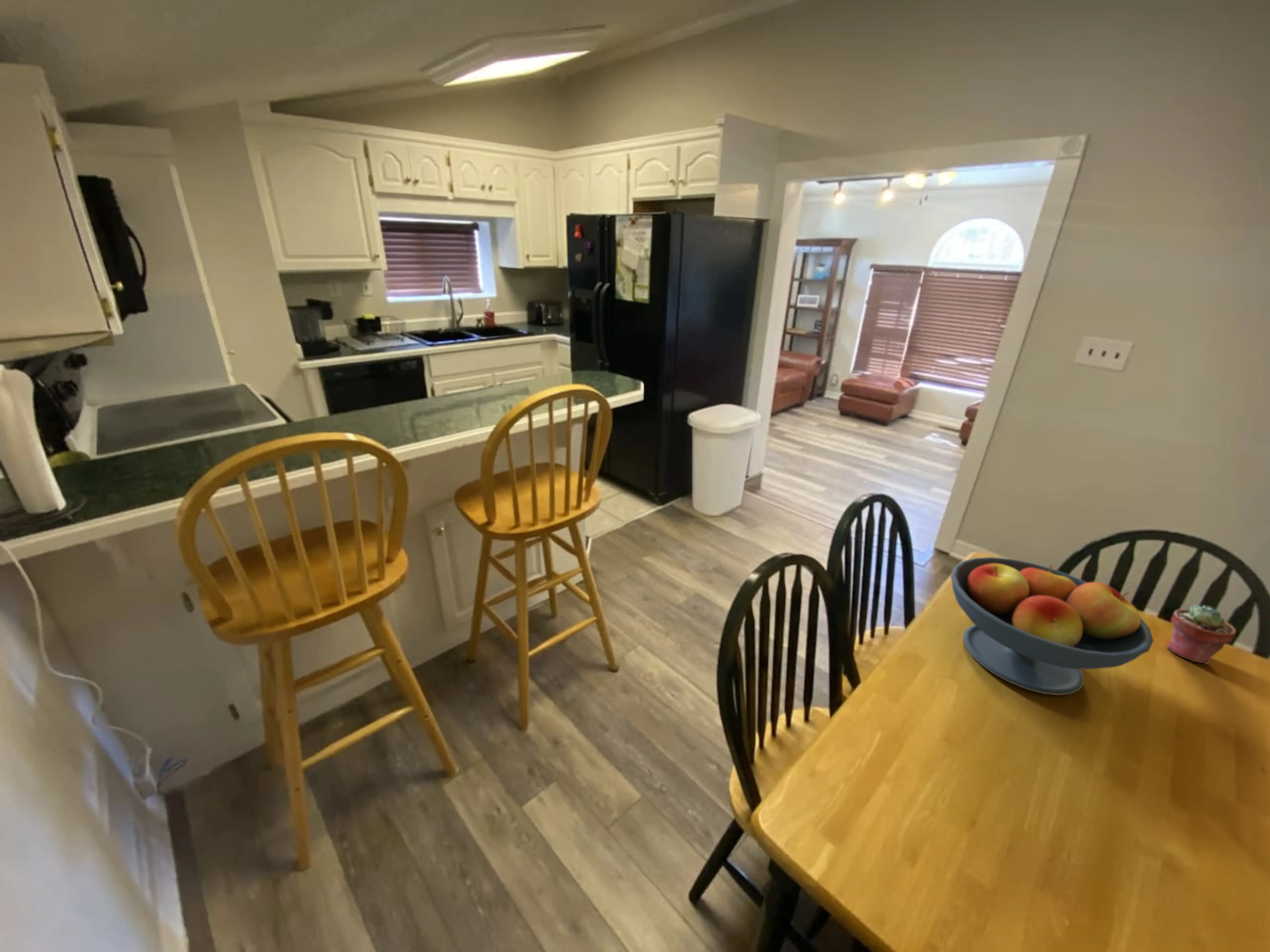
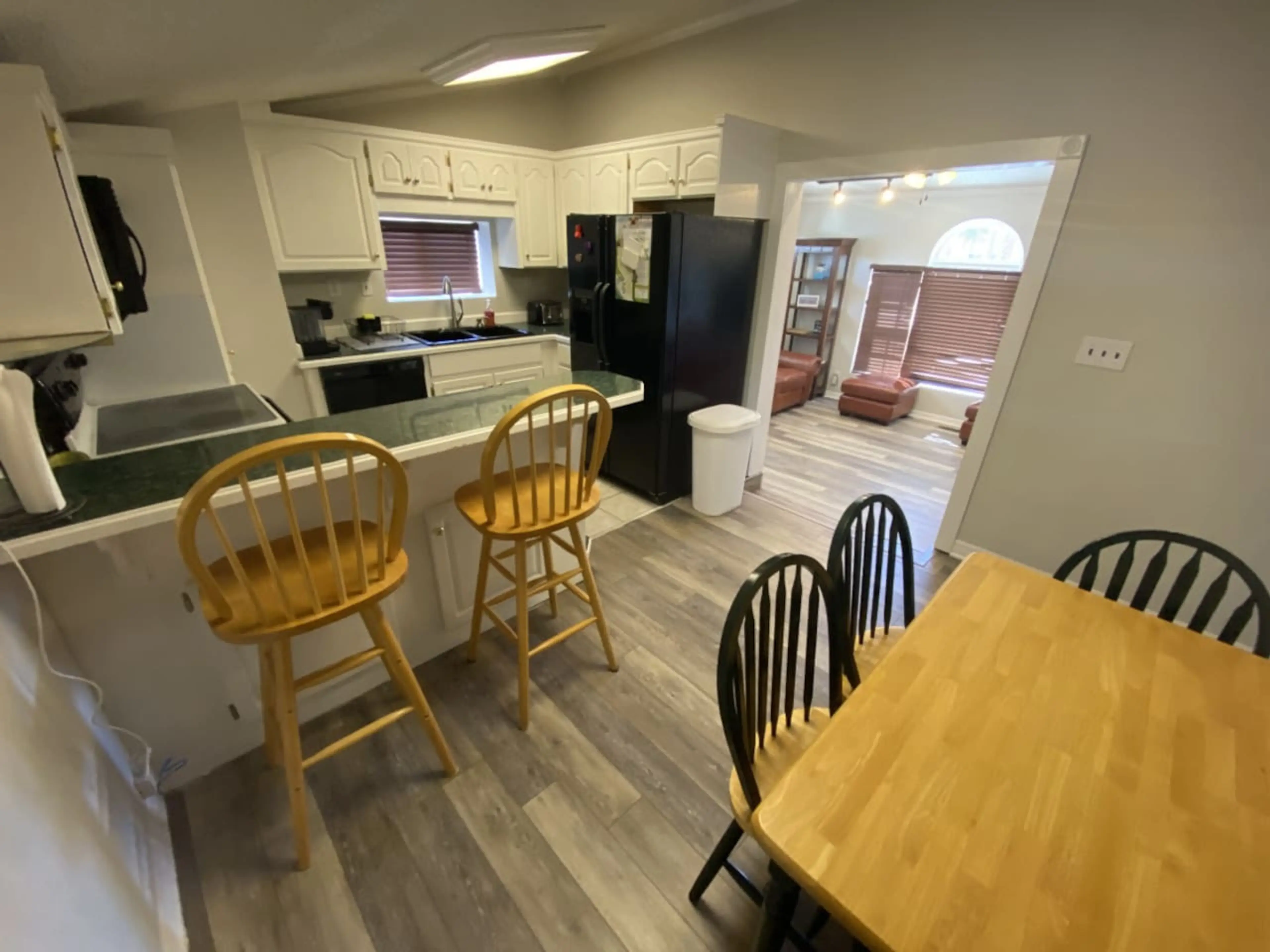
- fruit bowl [950,557,1154,695]
- potted succulent [1166,604,1236,664]
